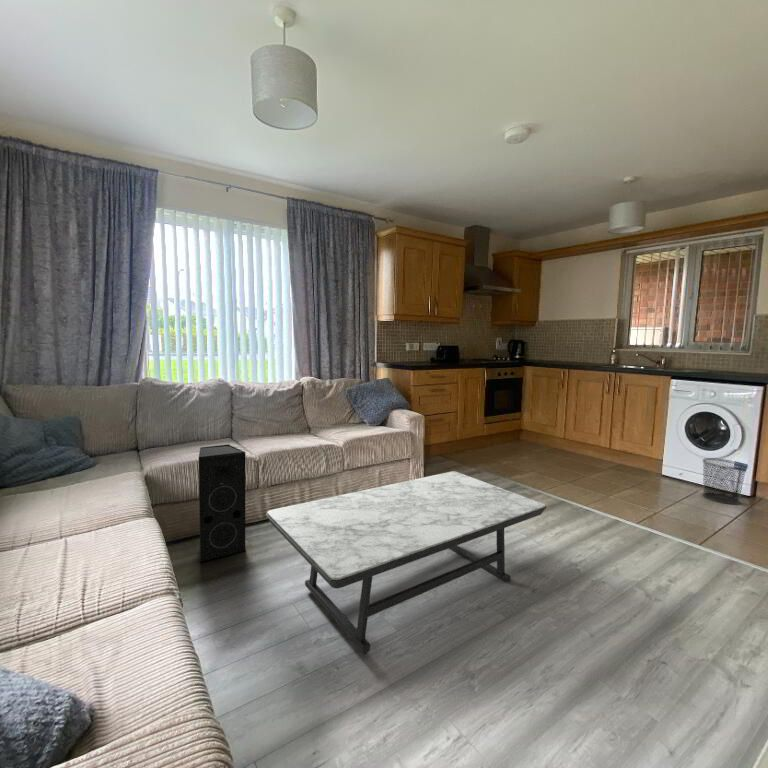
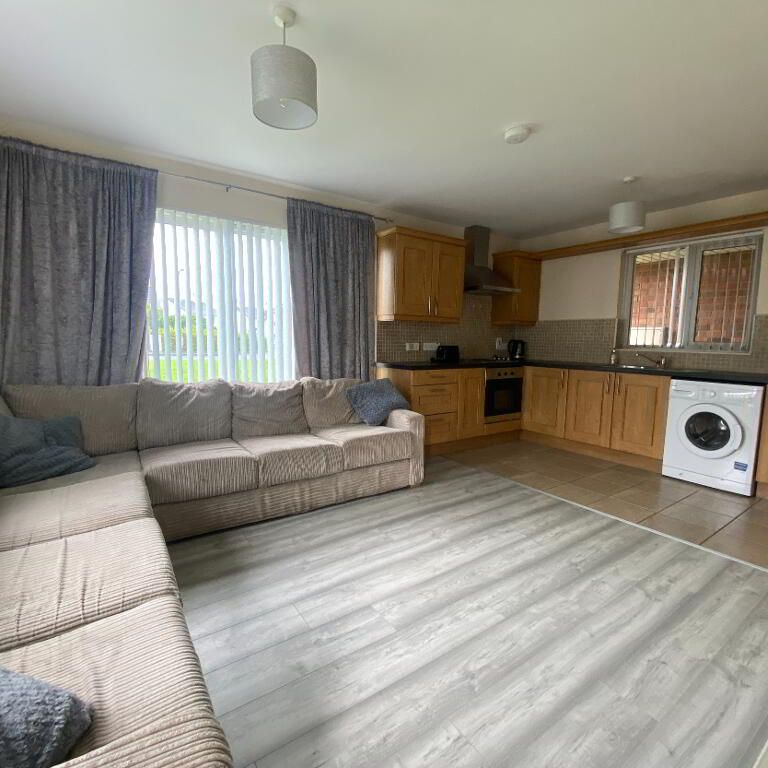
- waste bin [701,457,749,505]
- coffee table [265,470,547,655]
- speaker [198,443,247,563]
